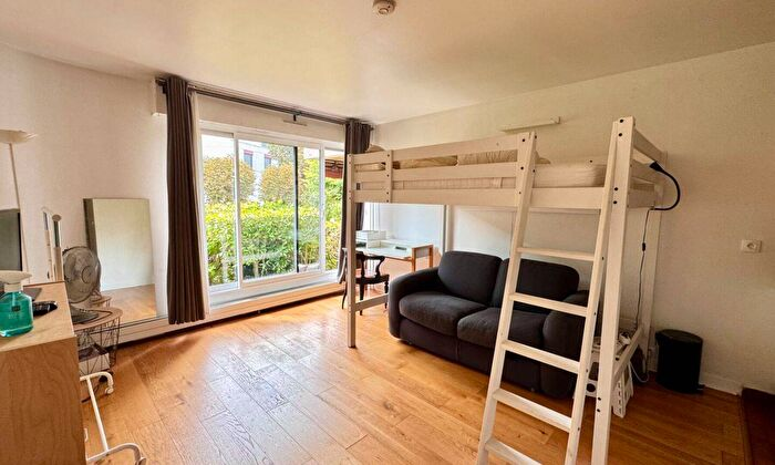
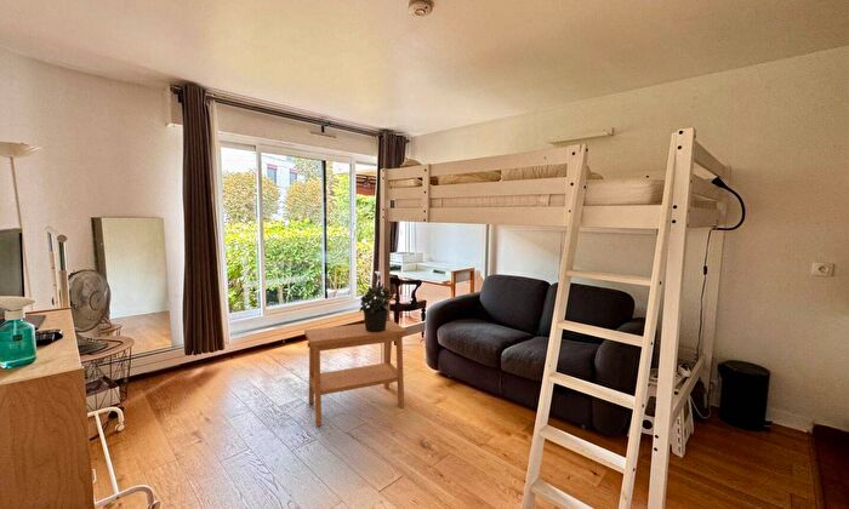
+ potted plant [358,282,399,332]
+ side table [303,320,409,427]
